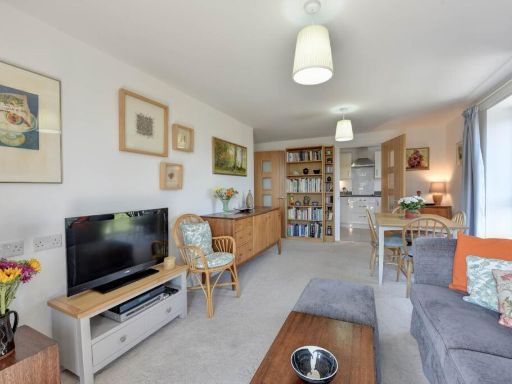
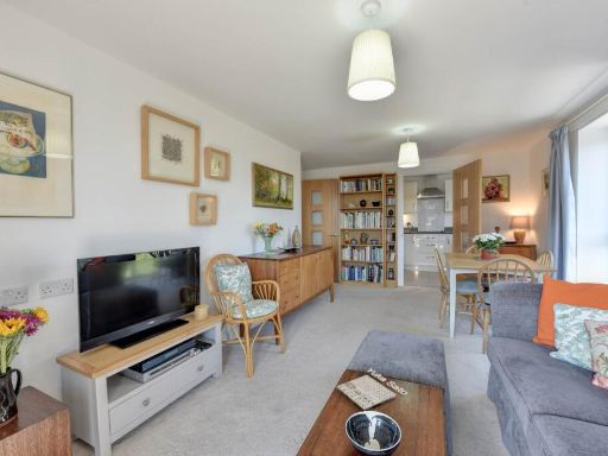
+ magazine [336,367,408,412]
